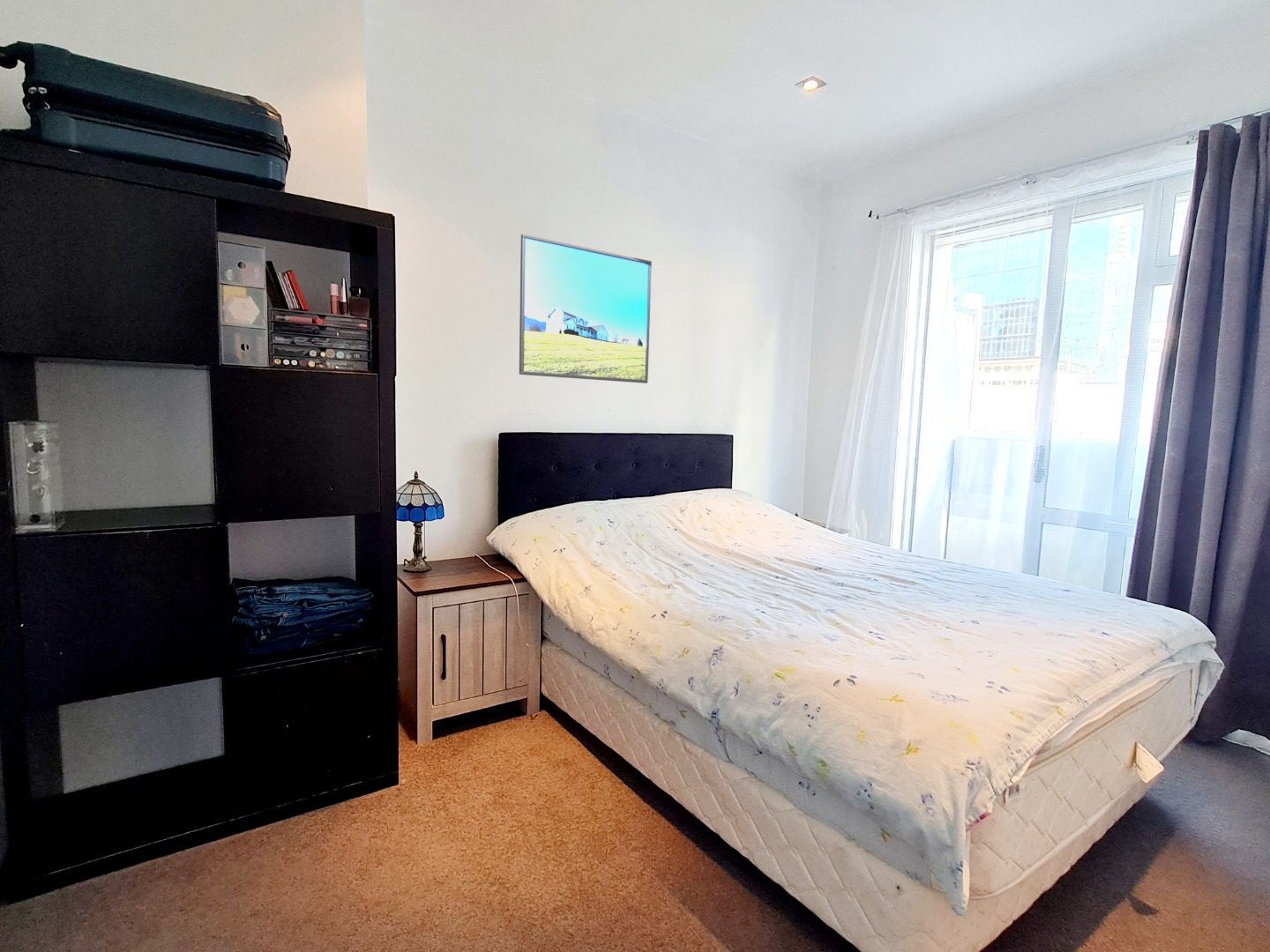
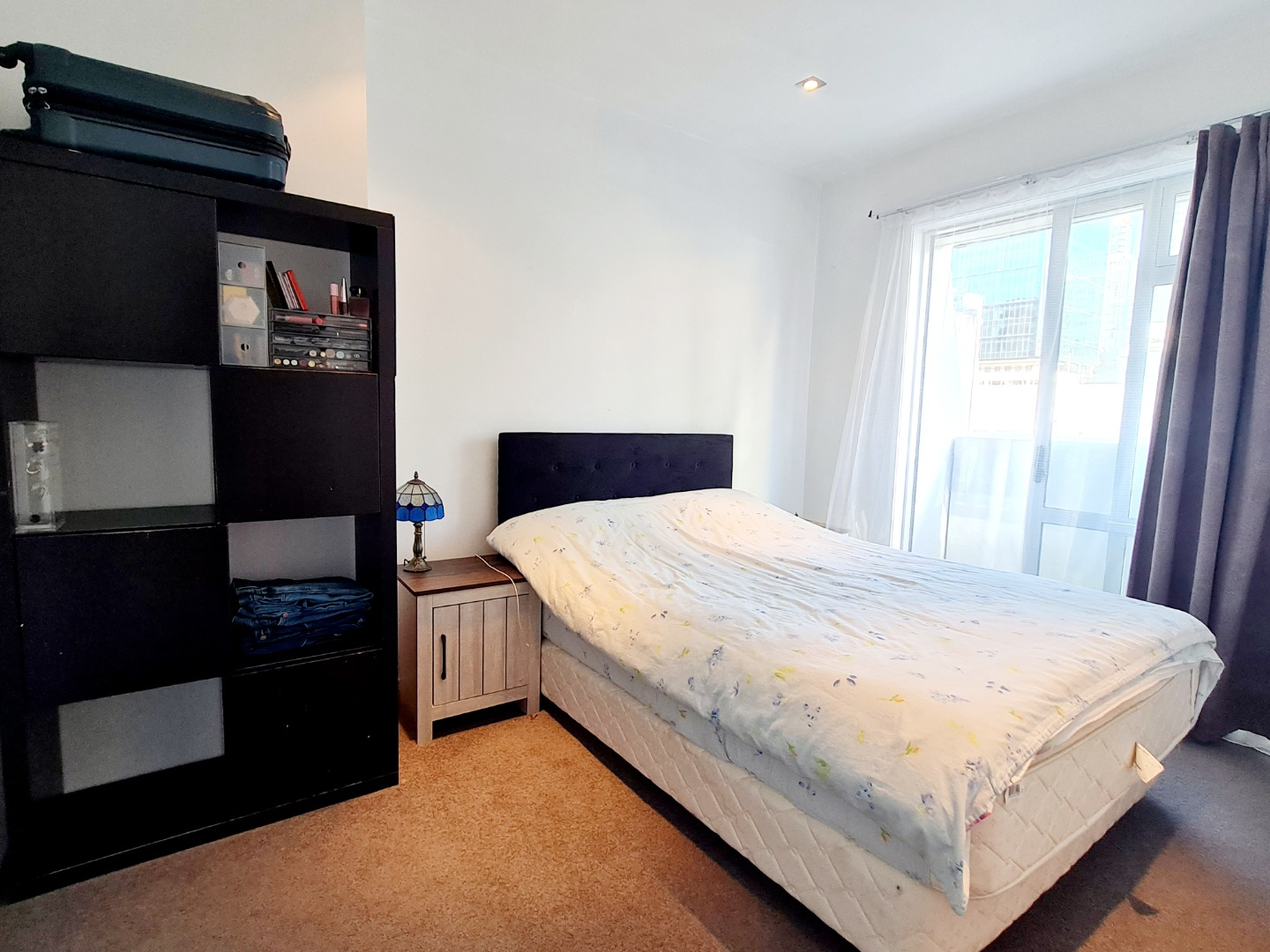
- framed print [519,233,653,384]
